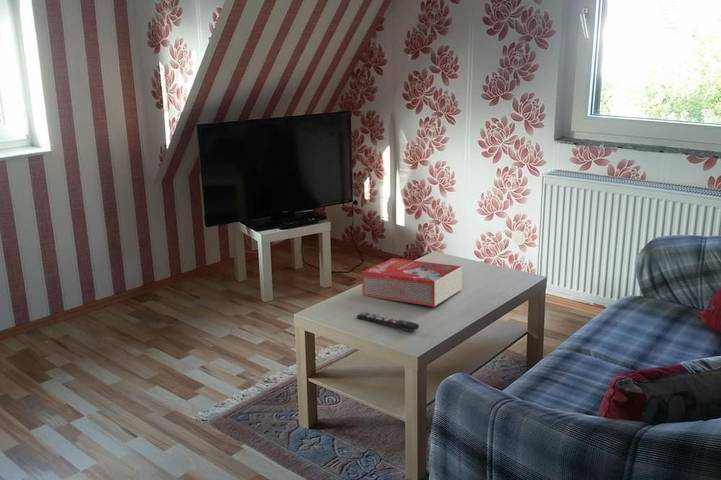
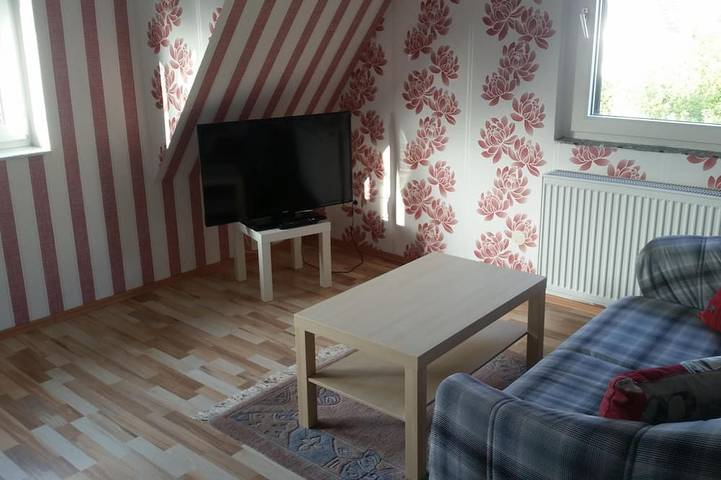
- remote control [356,311,420,333]
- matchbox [361,257,463,307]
